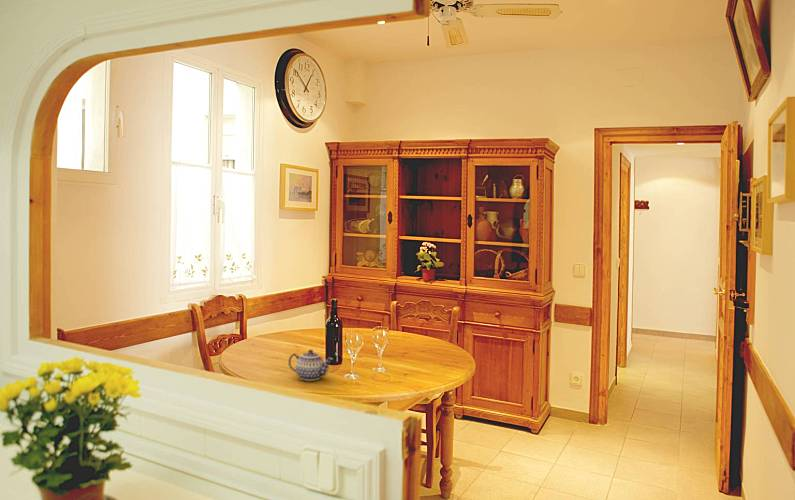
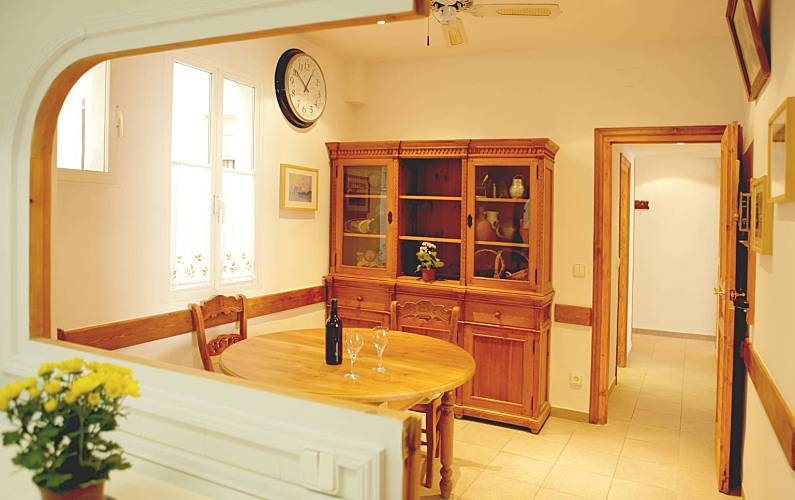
- teapot [288,349,334,382]
